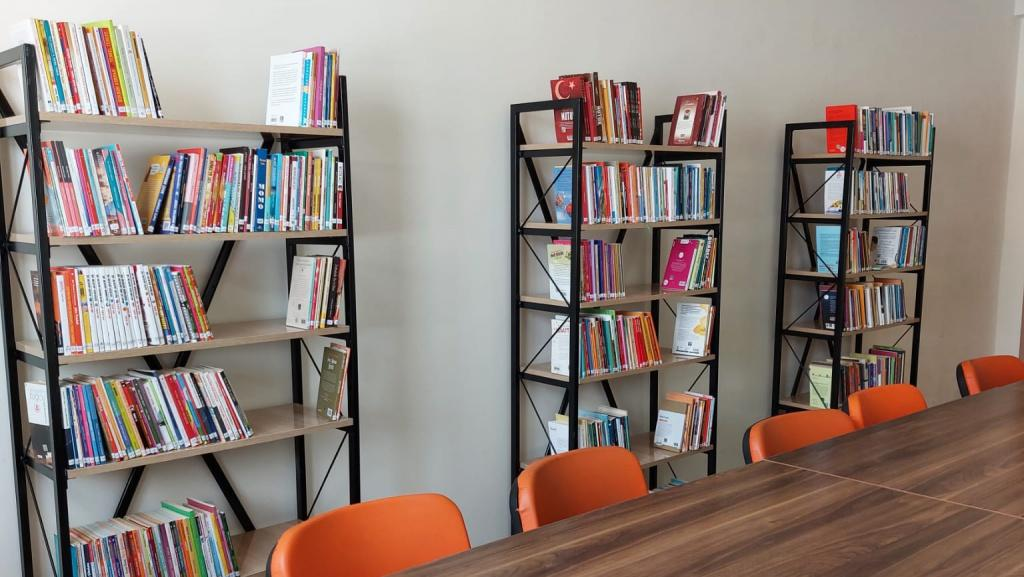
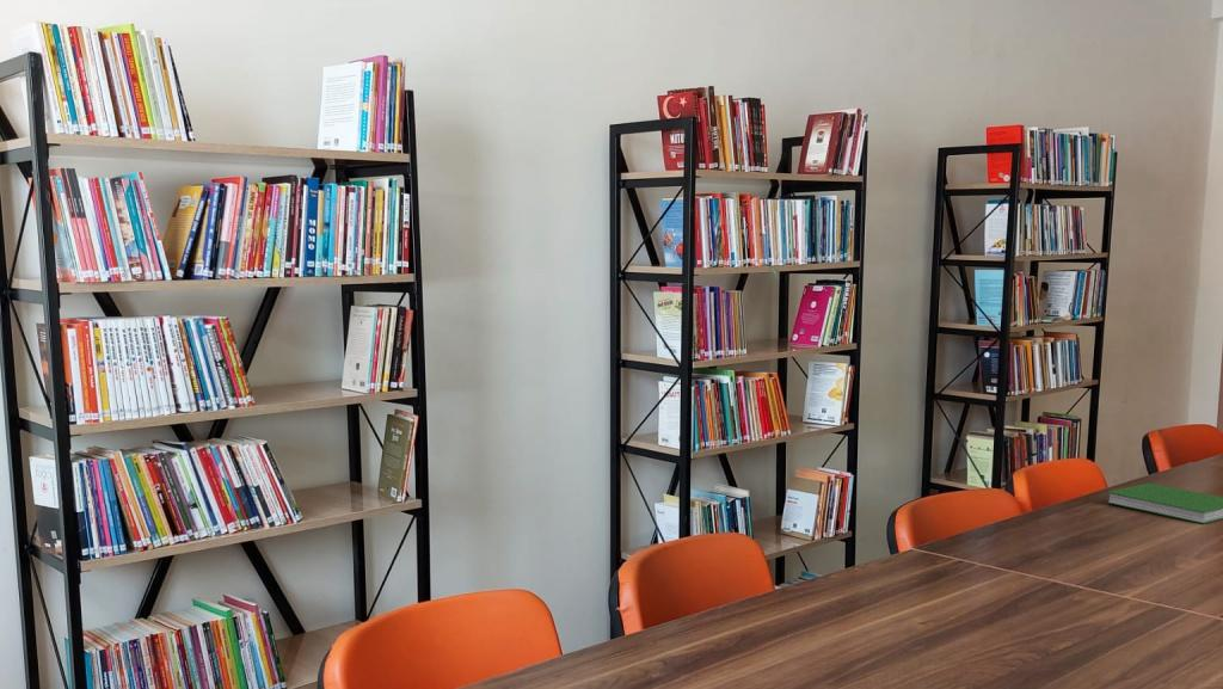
+ hardcover book [1106,482,1223,525]
